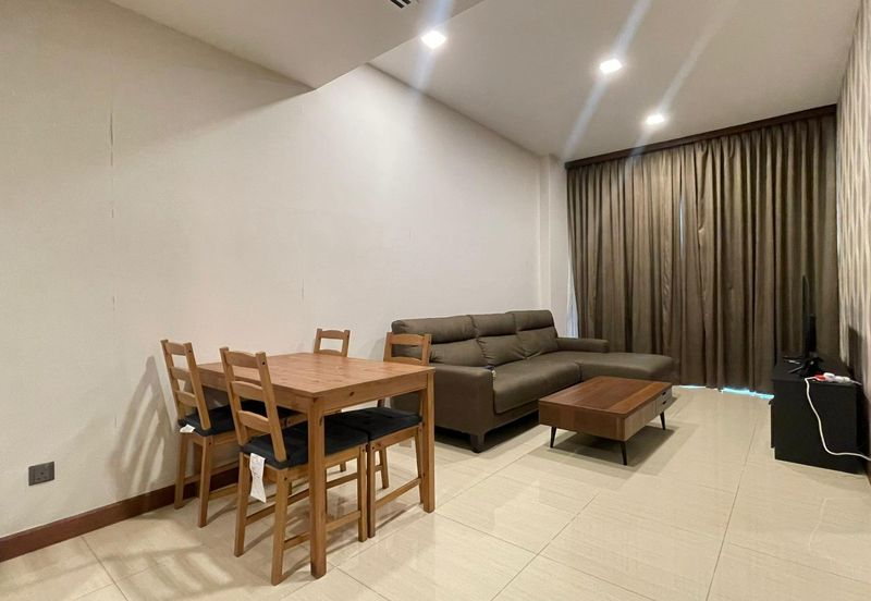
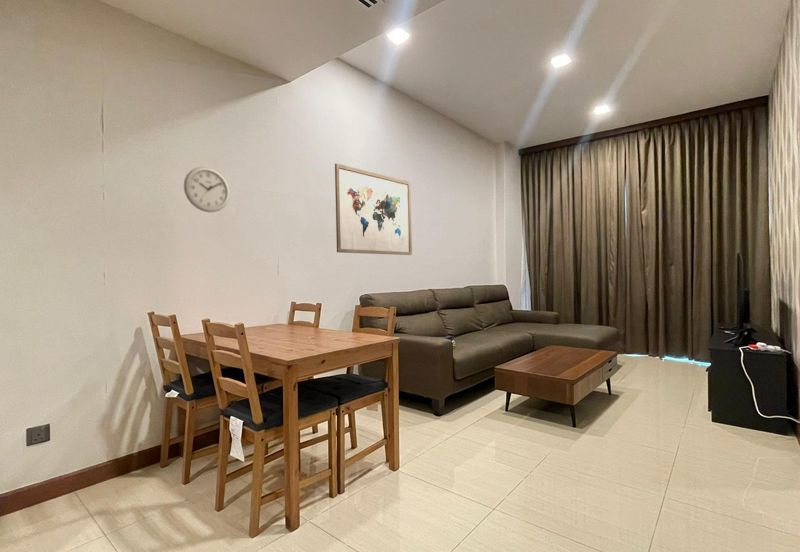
+ wall clock [183,166,231,213]
+ wall art [334,162,413,256]
